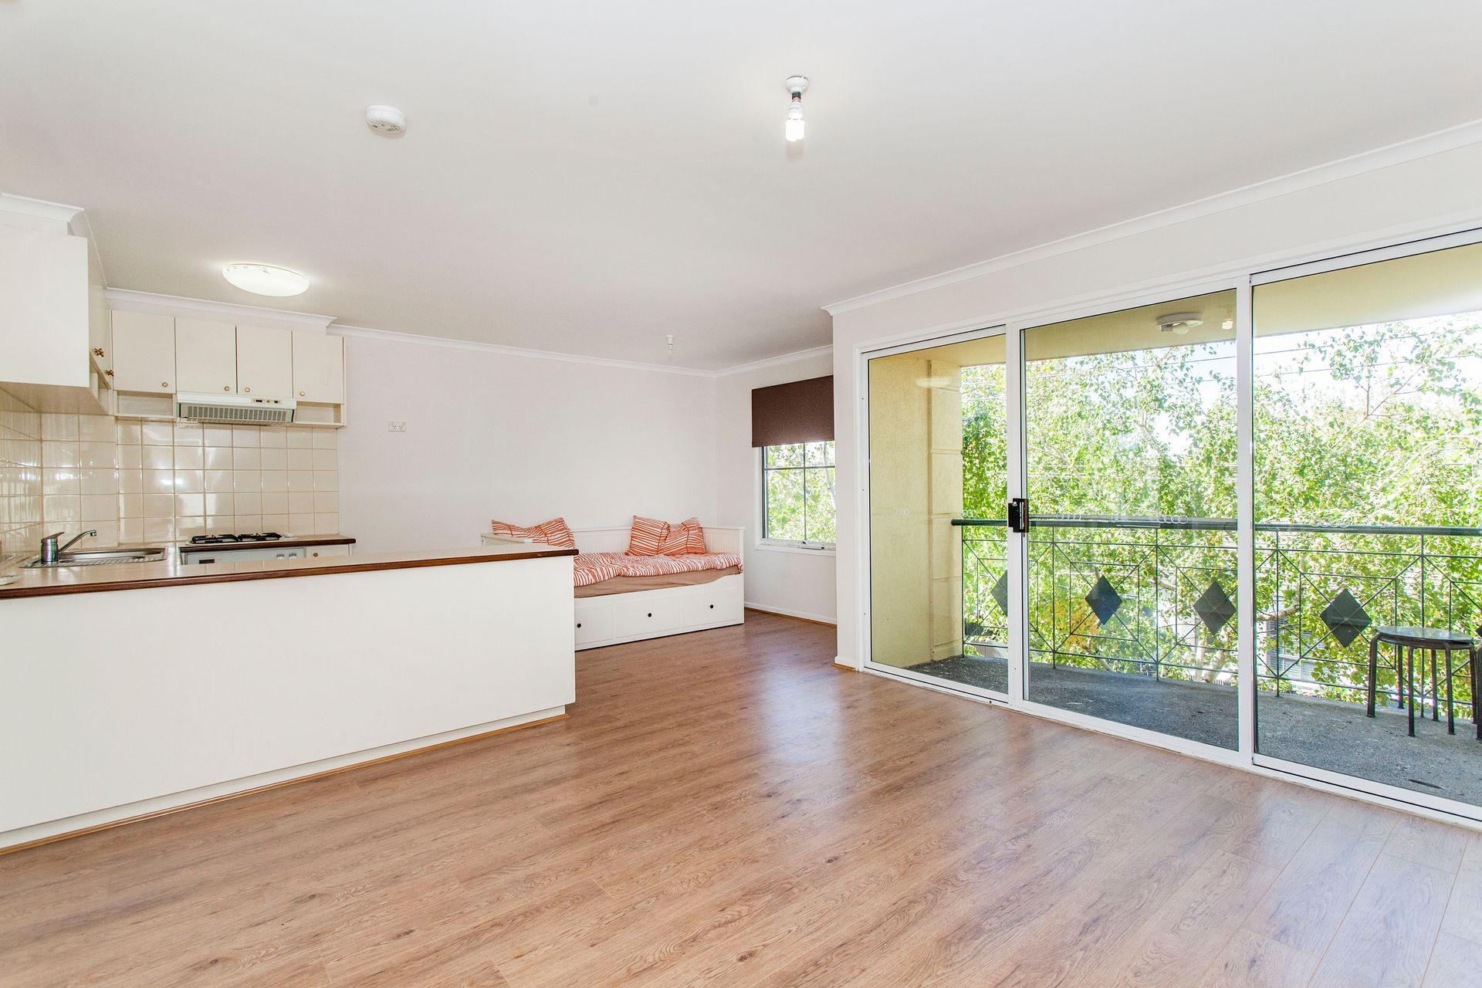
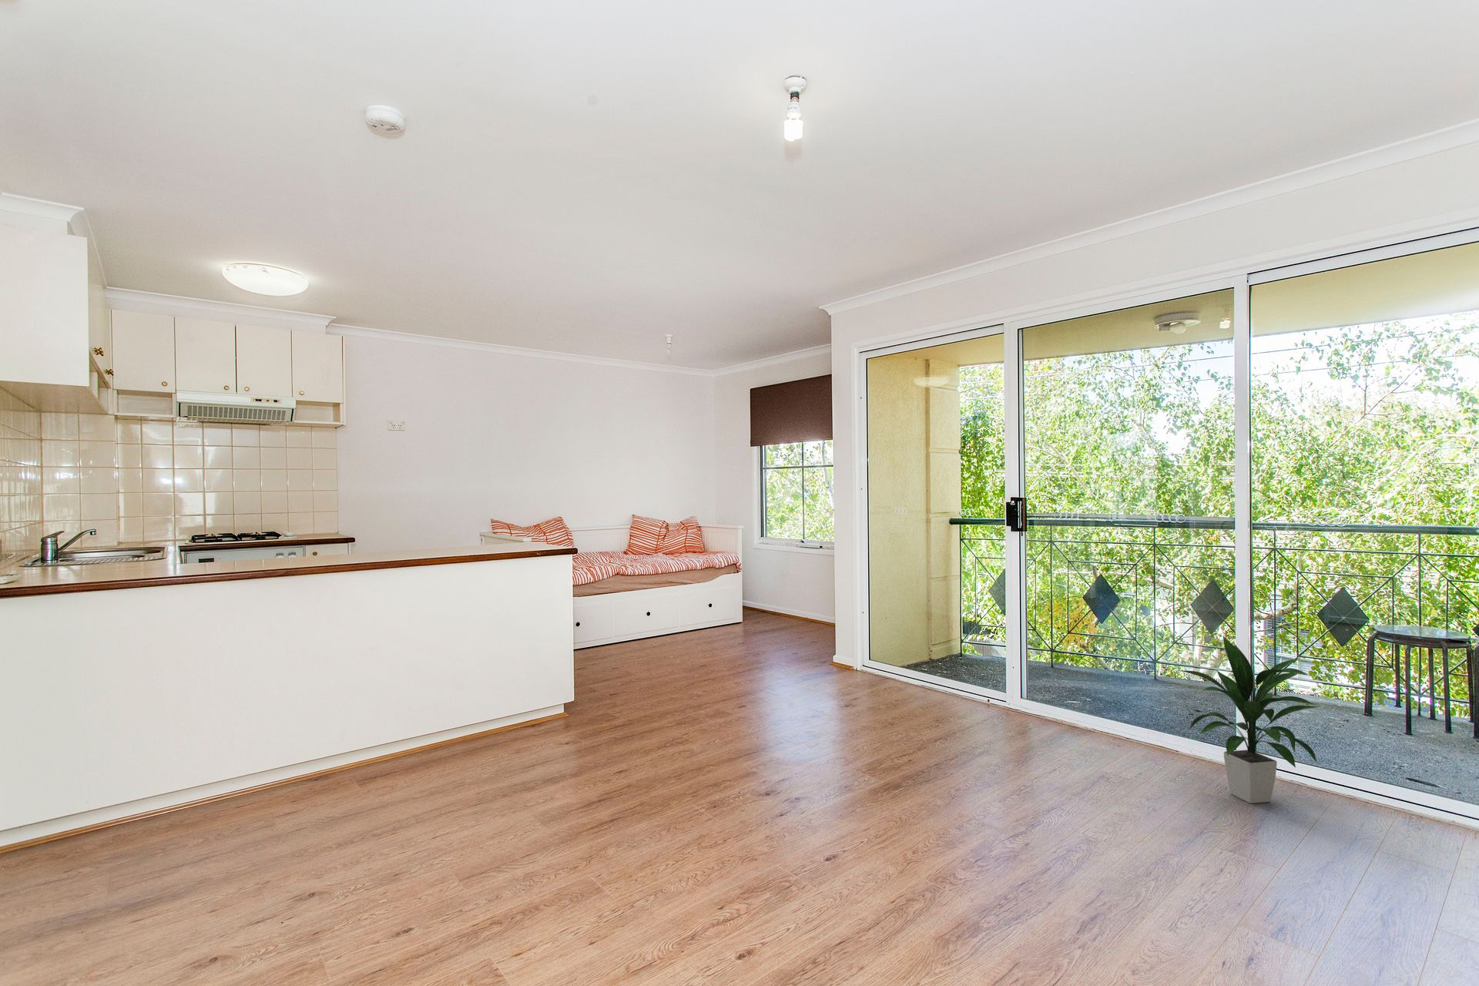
+ indoor plant [1172,635,1321,804]
